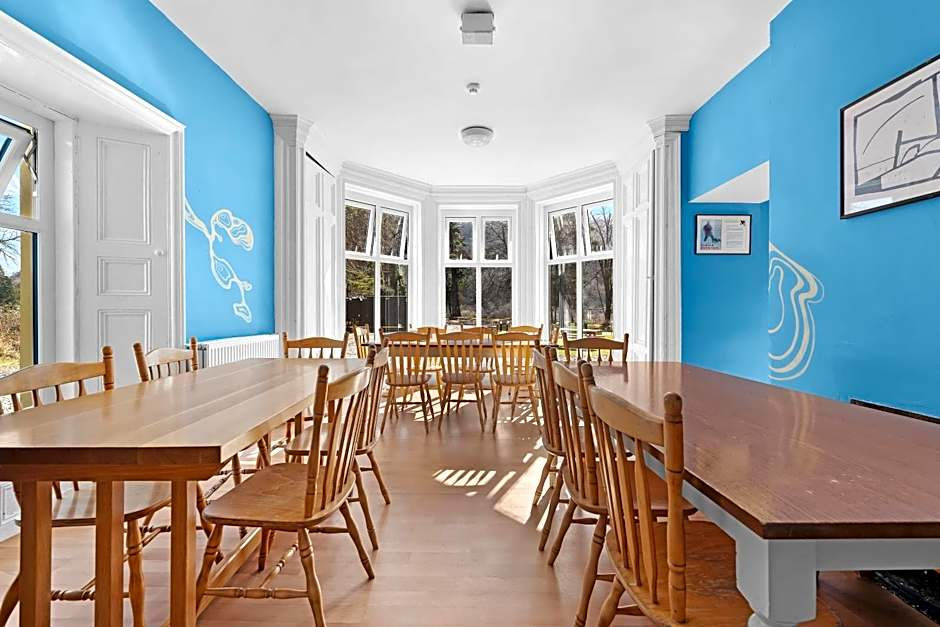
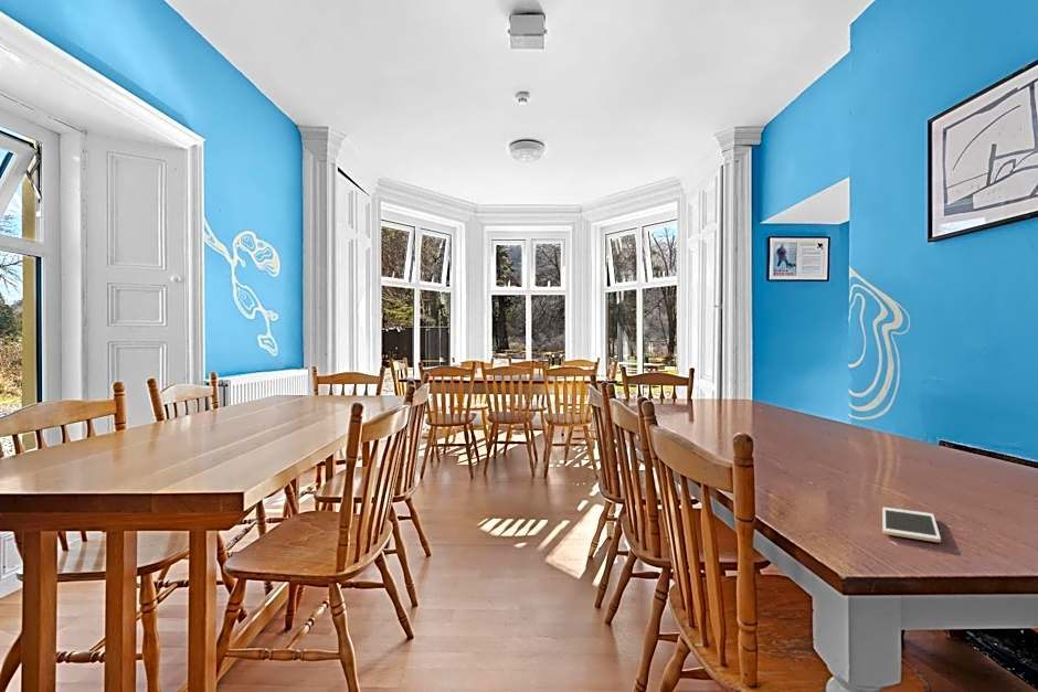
+ cell phone [881,507,942,543]
